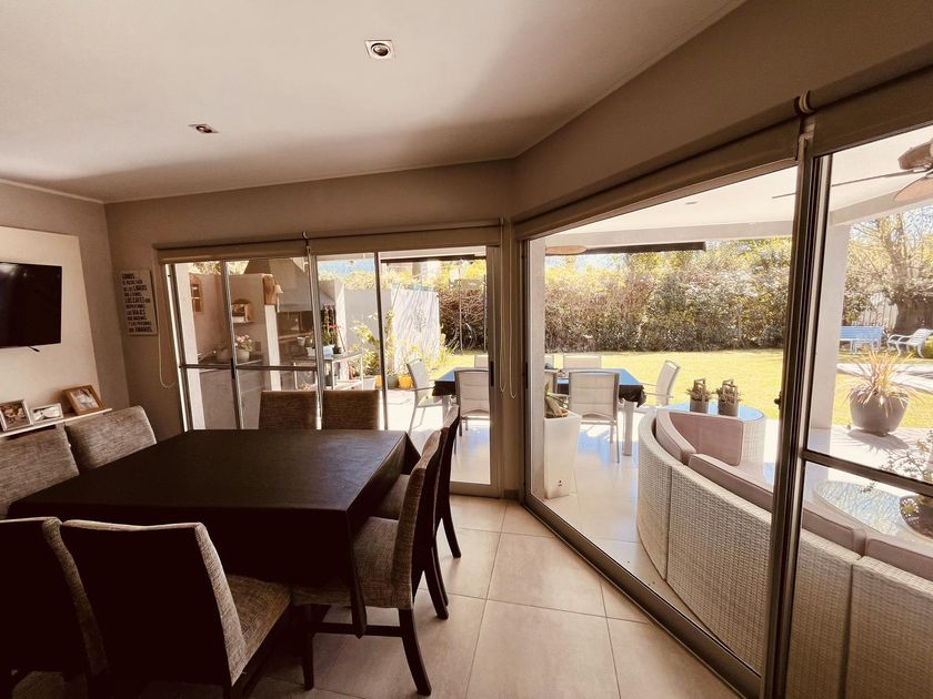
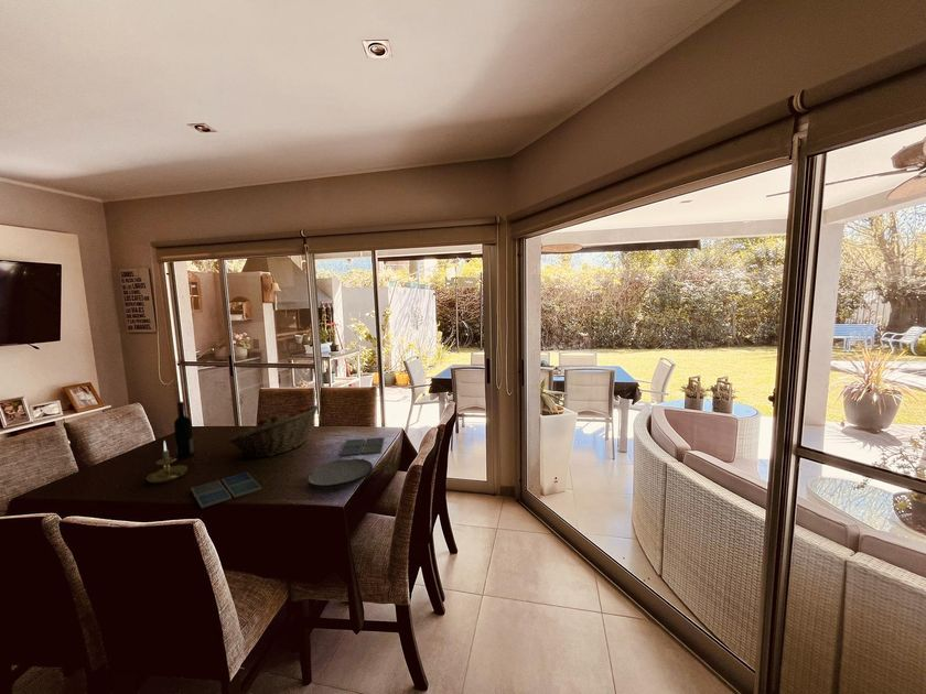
+ candle holder [146,440,189,485]
+ alcohol [173,401,195,459]
+ plate [306,458,374,490]
+ drink coaster [190,471,262,509]
+ fruit basket [228,404,320,459]
+ drink coaster [338,436,386,457]
